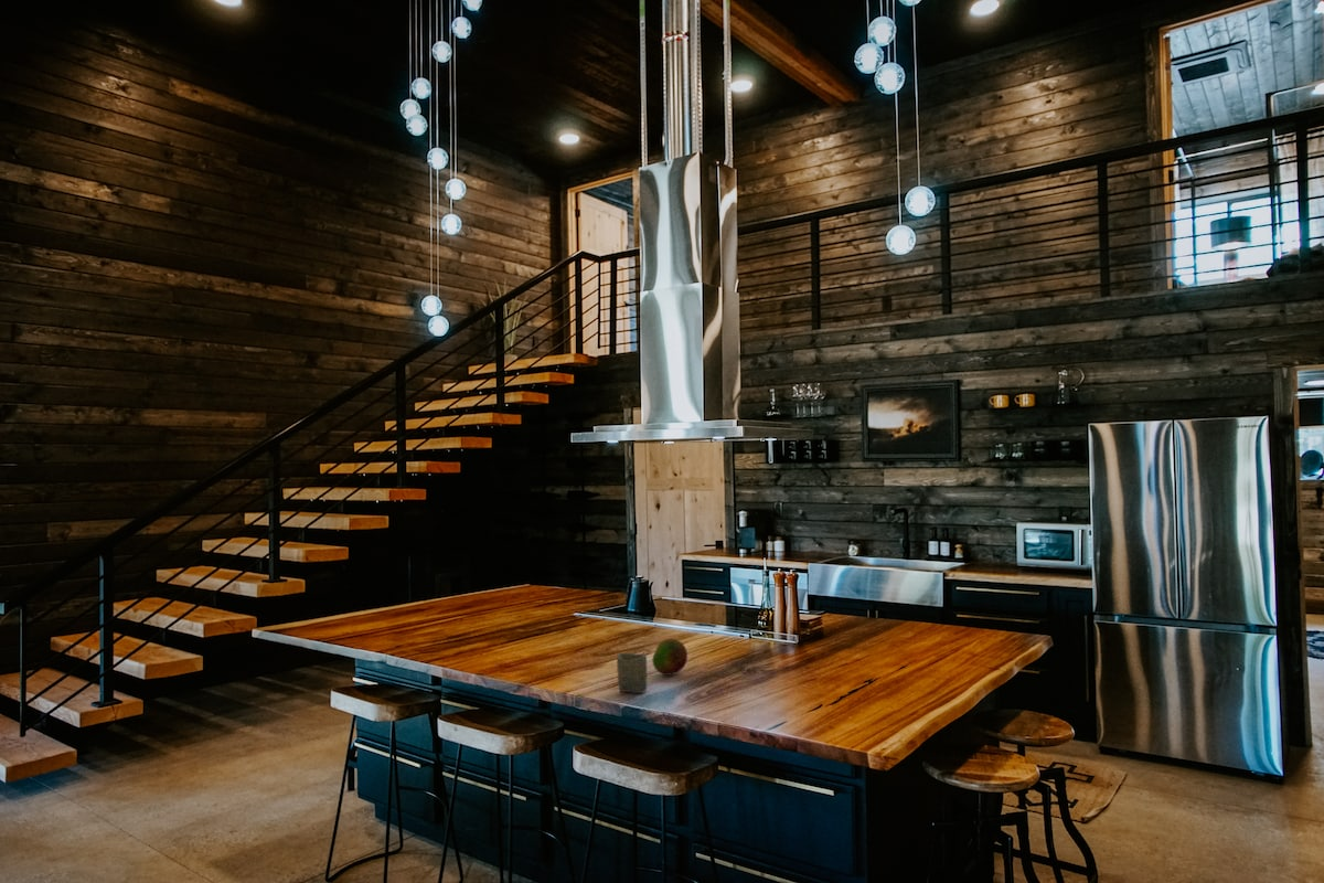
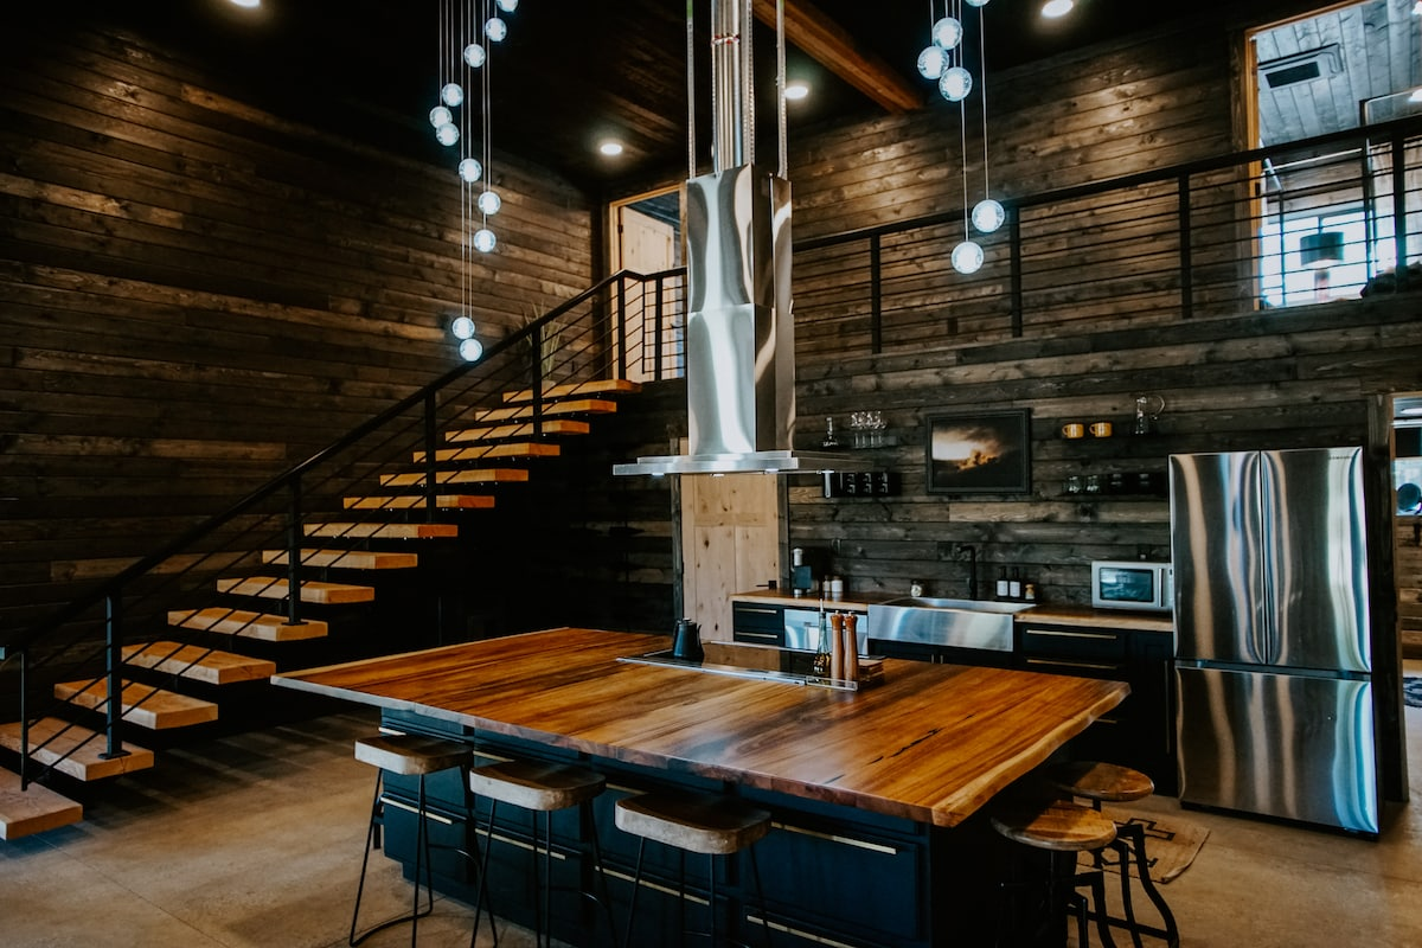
- cup [616,652,648,694]
- fruit [651,638,688,677]
